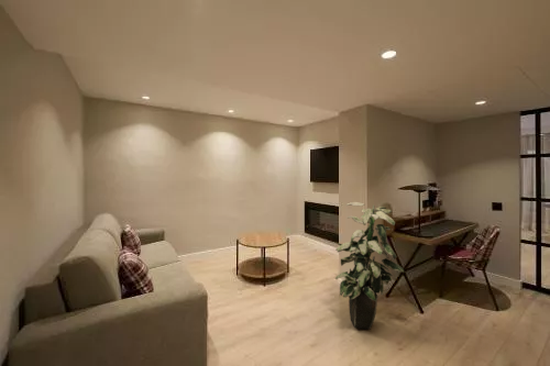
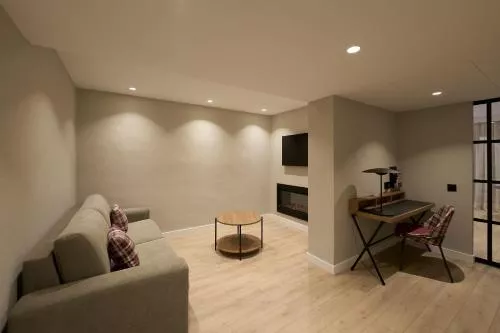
- indoor plant [334,201,405,331]
